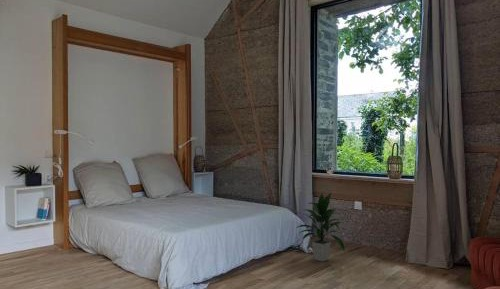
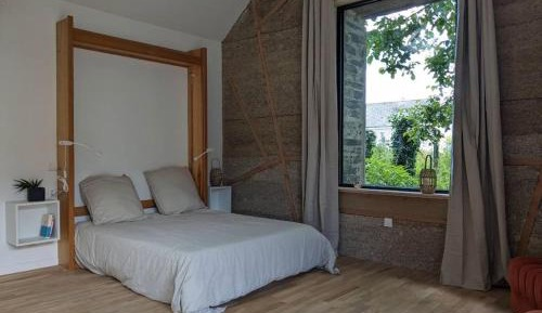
- indoor plant [295,191,346,262]
